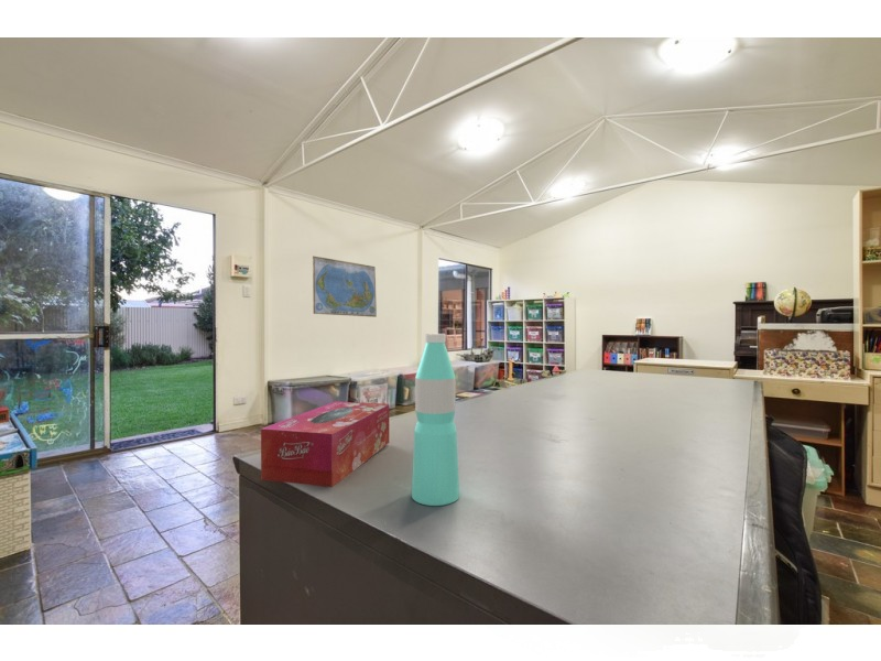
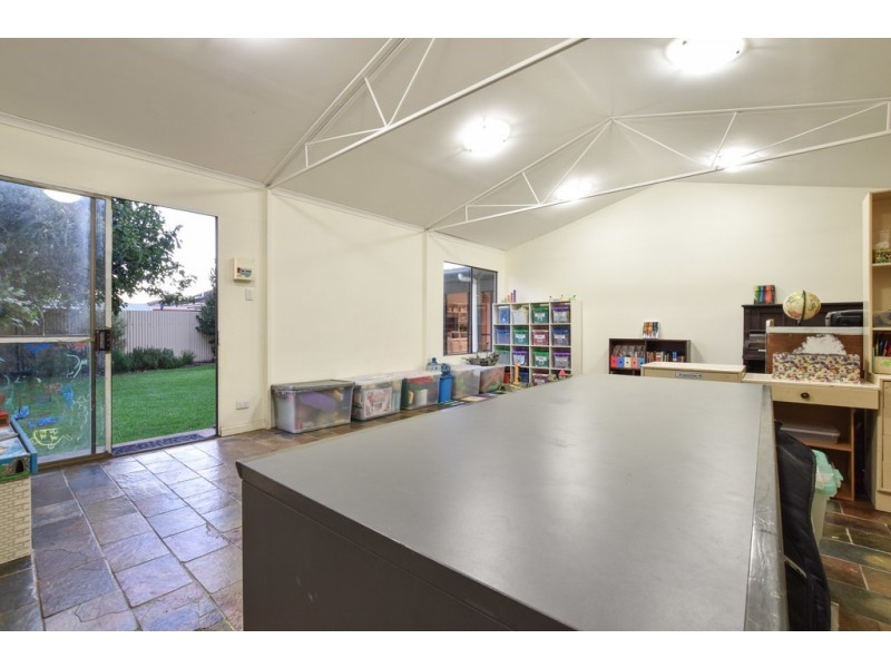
- world map [312,254,378,318]
- tissue box [260,400,390,488]
- water bottle [411,333,460,507]
